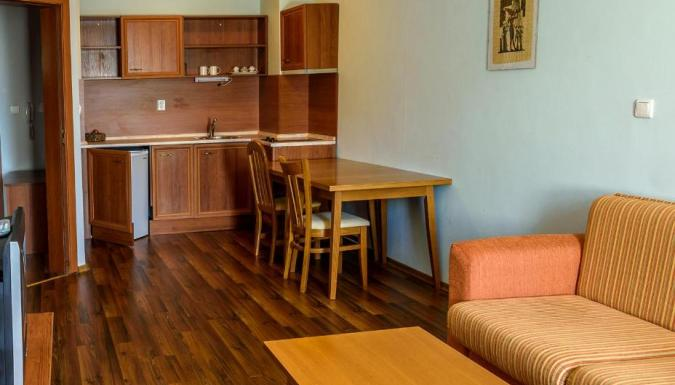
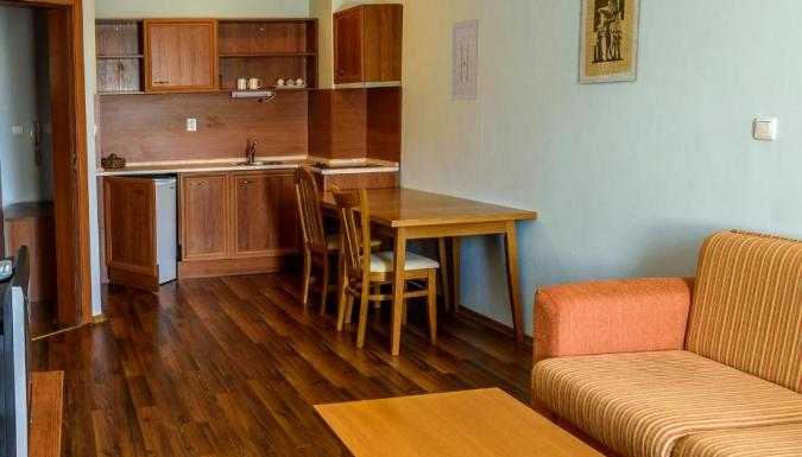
+ wall art [450,18,479,101]
